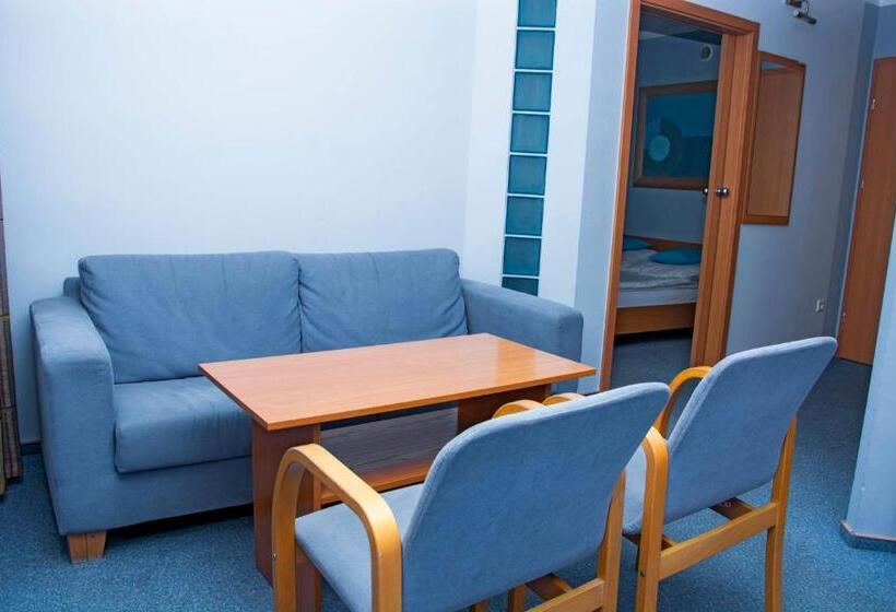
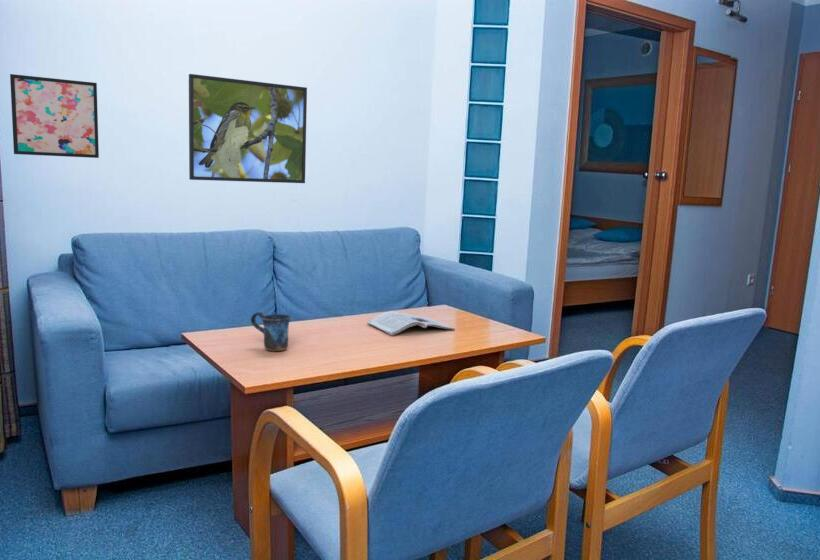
+ magazine [366,310,456,337]
+ mug [250,311,292,352]
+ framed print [188,73,308,184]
+ wall art [9,73,100,159]
